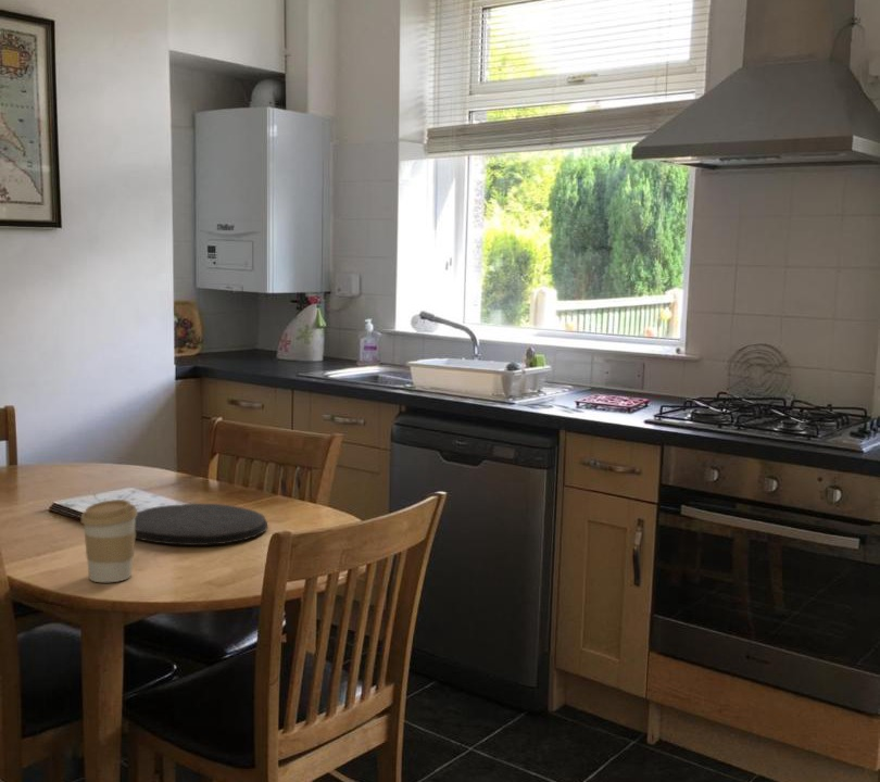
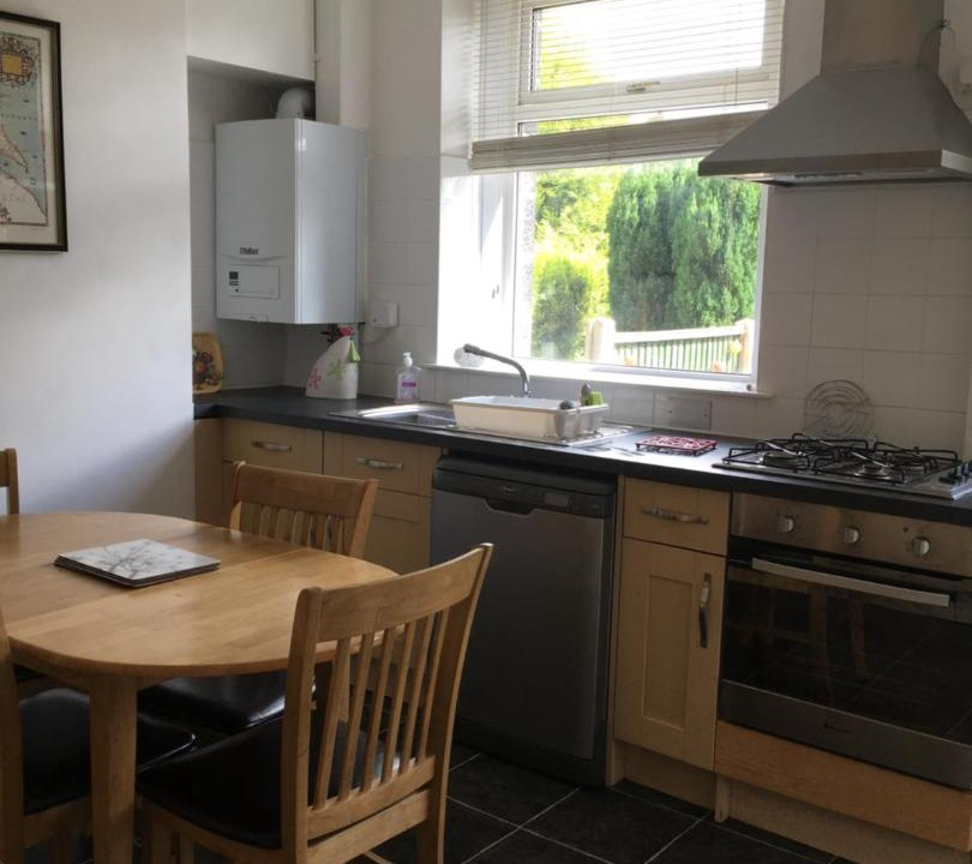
- plate [135,503,268,546]
- coffee cup [80,499,138,583]
